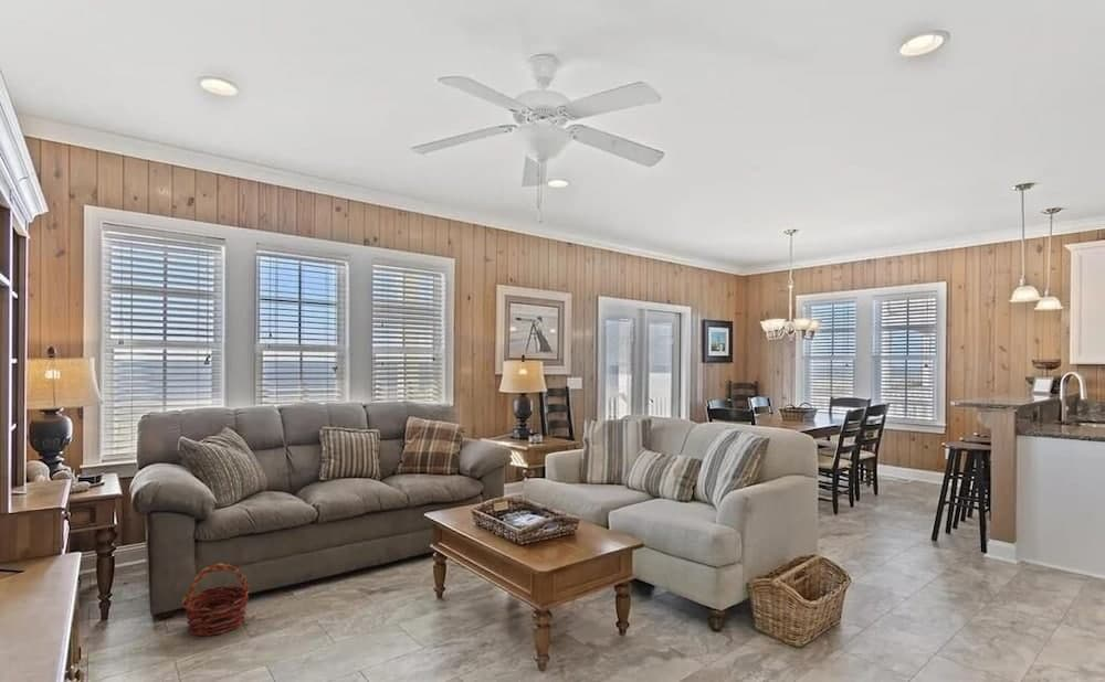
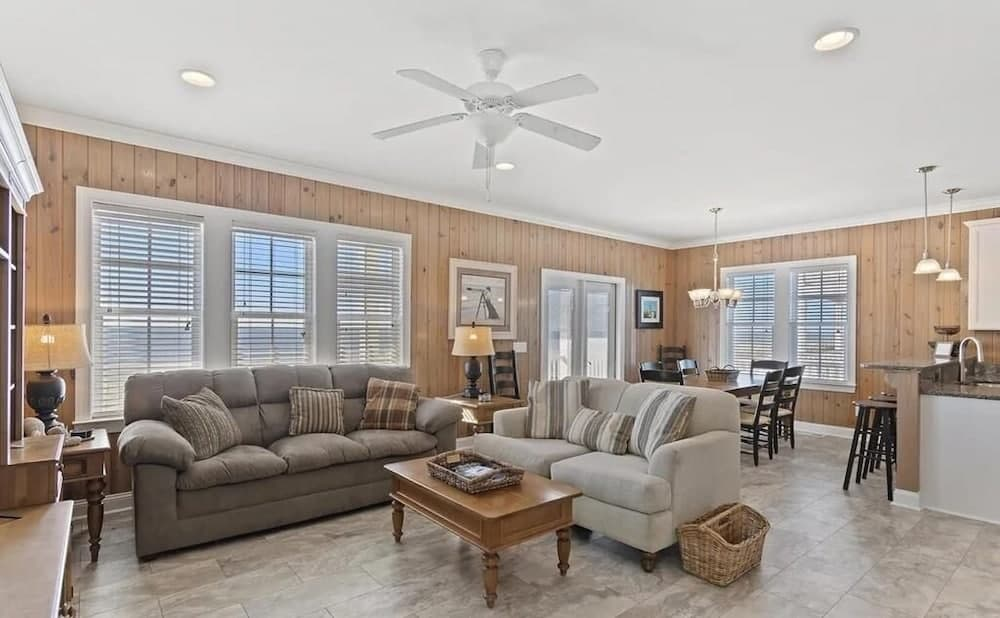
- basket [181,563,251,637]
